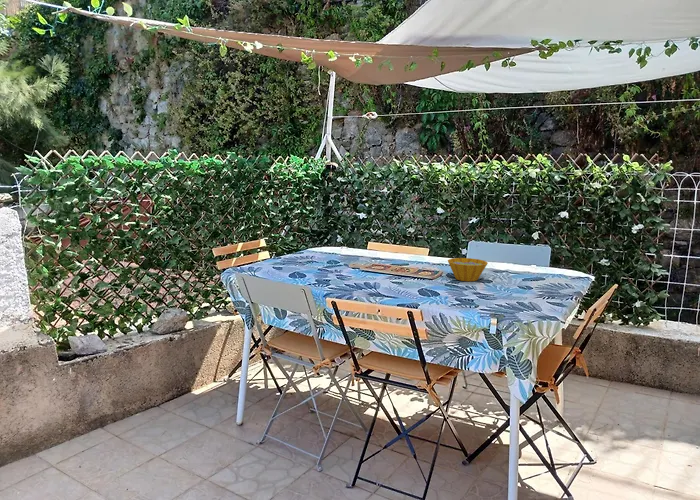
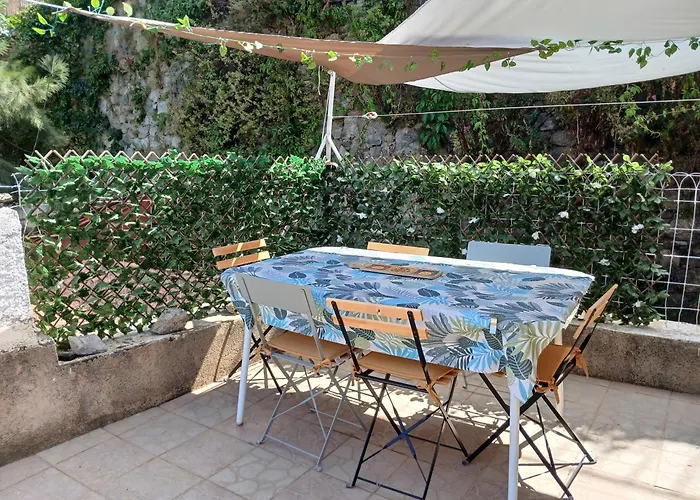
- bowl [447,257,489,282]
